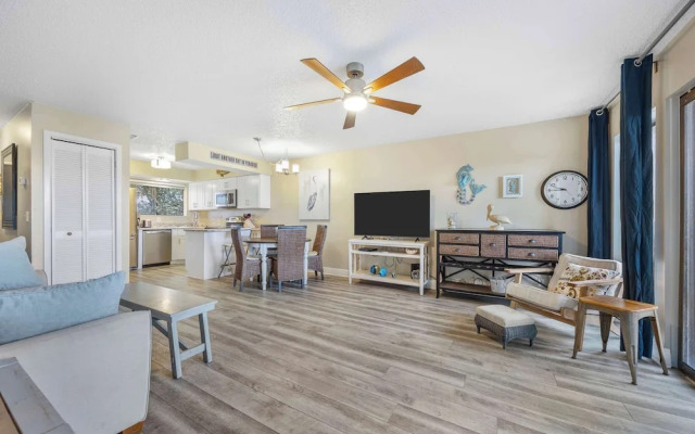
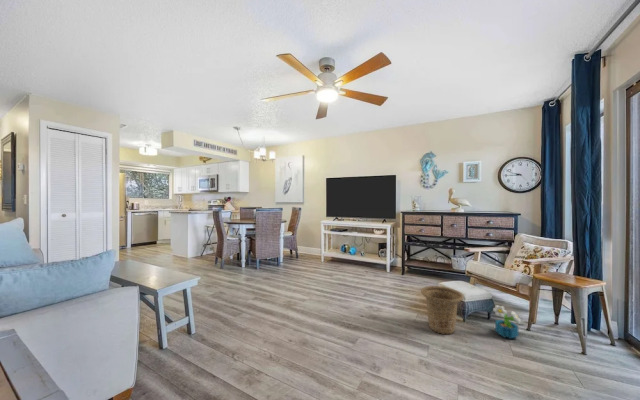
+ decorative plant [492,304,522,340]
+ basket [420,285,464,335]
